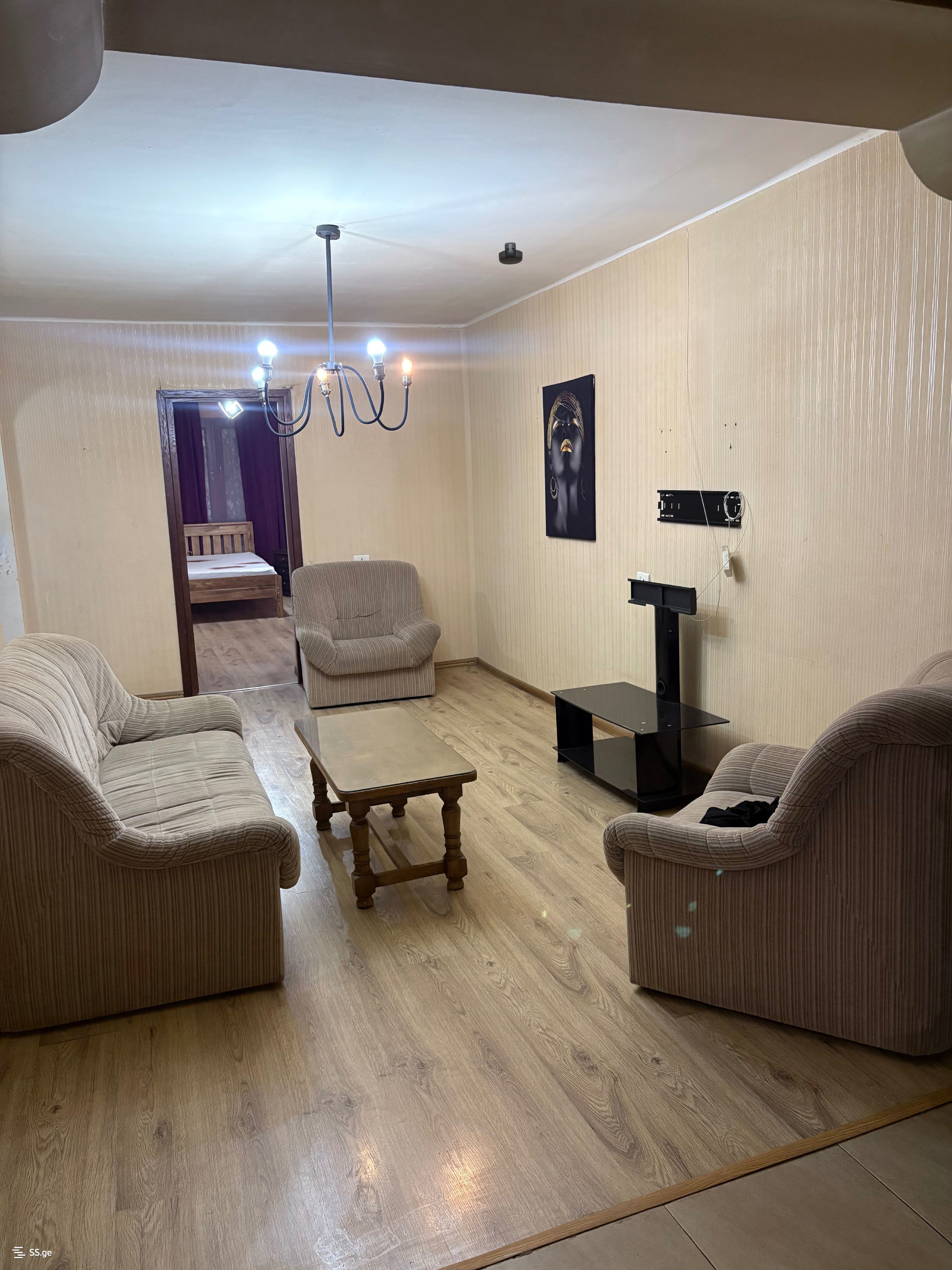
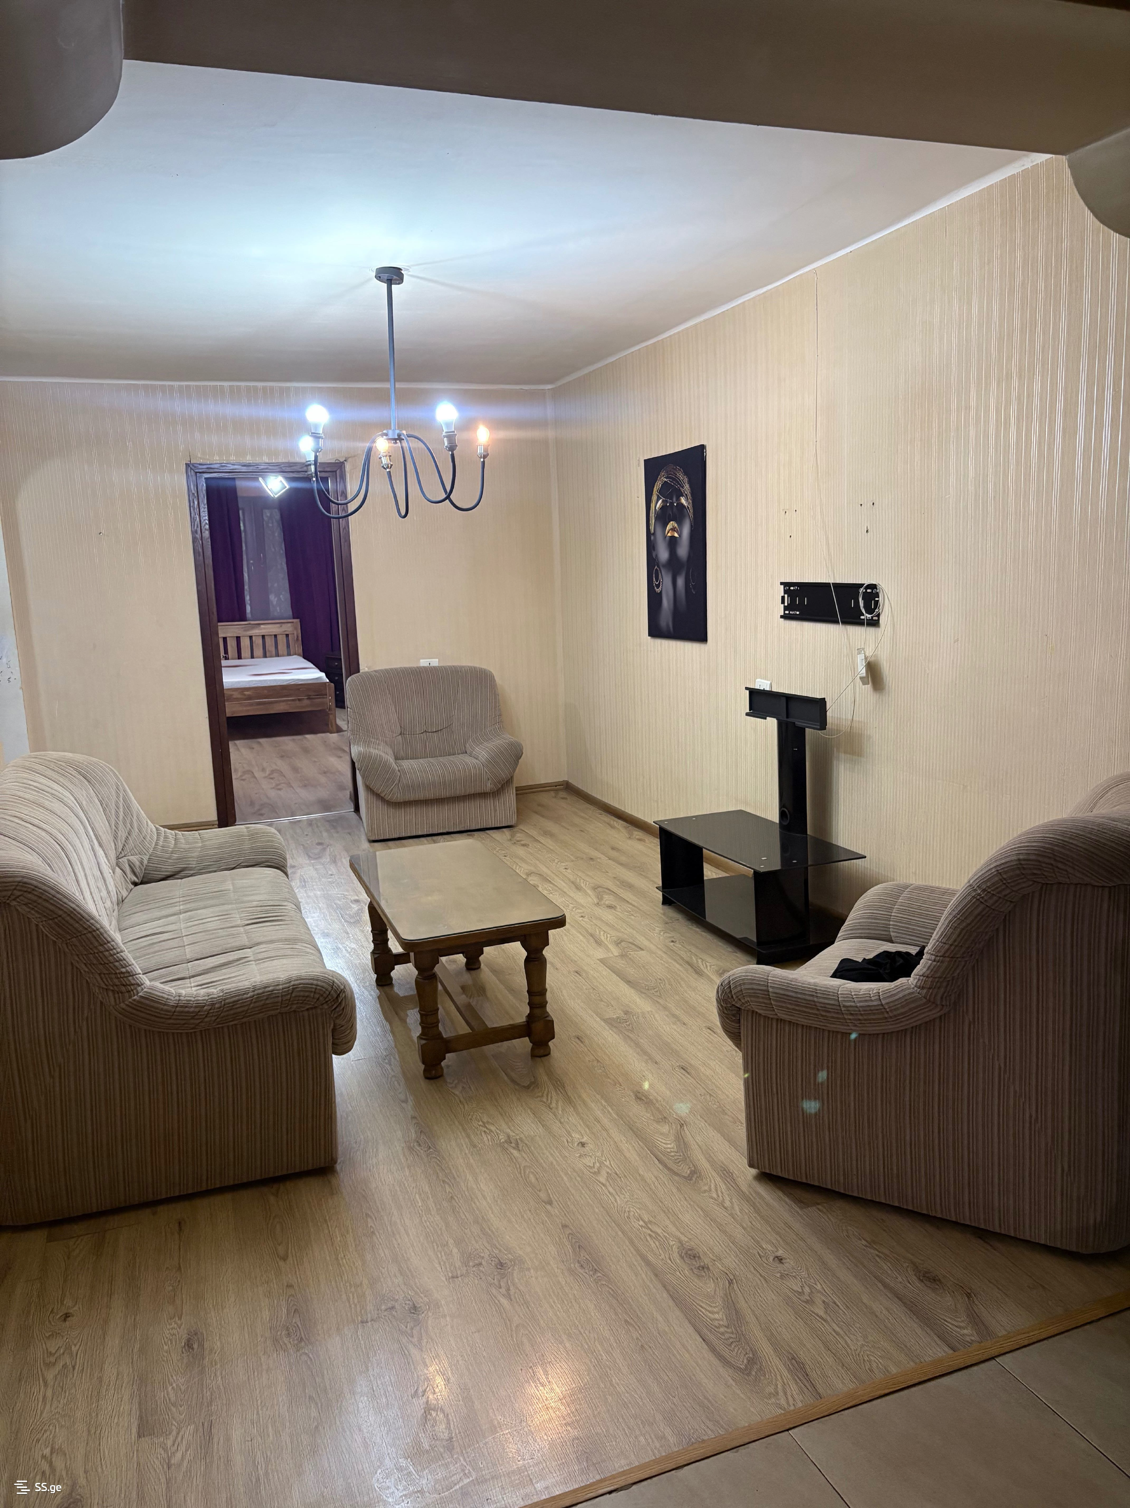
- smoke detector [498,242,523,265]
